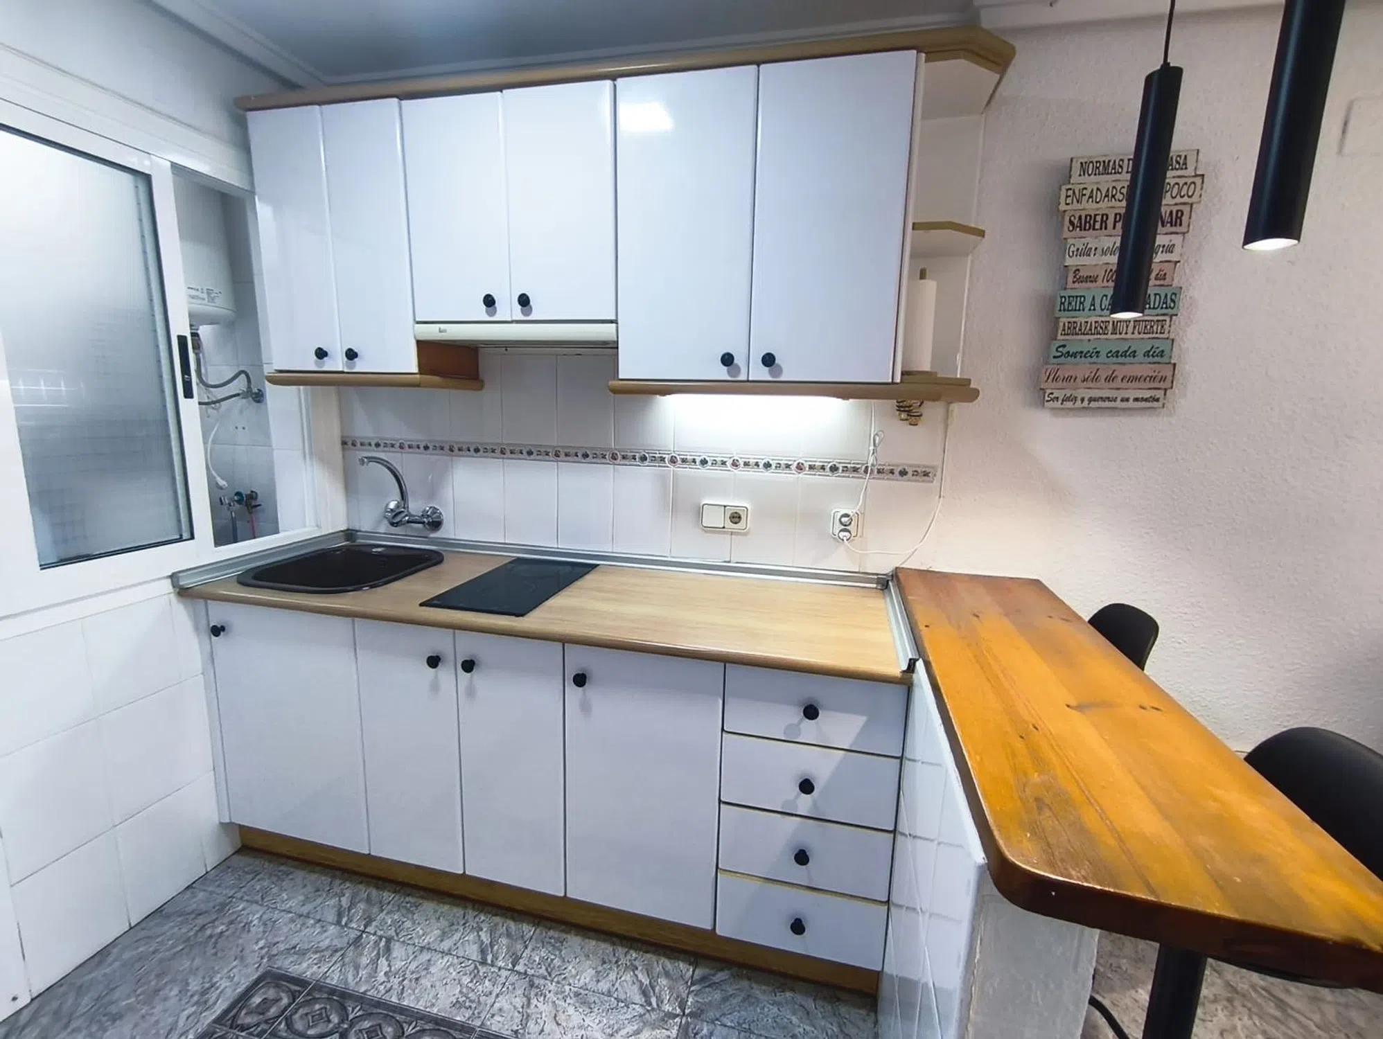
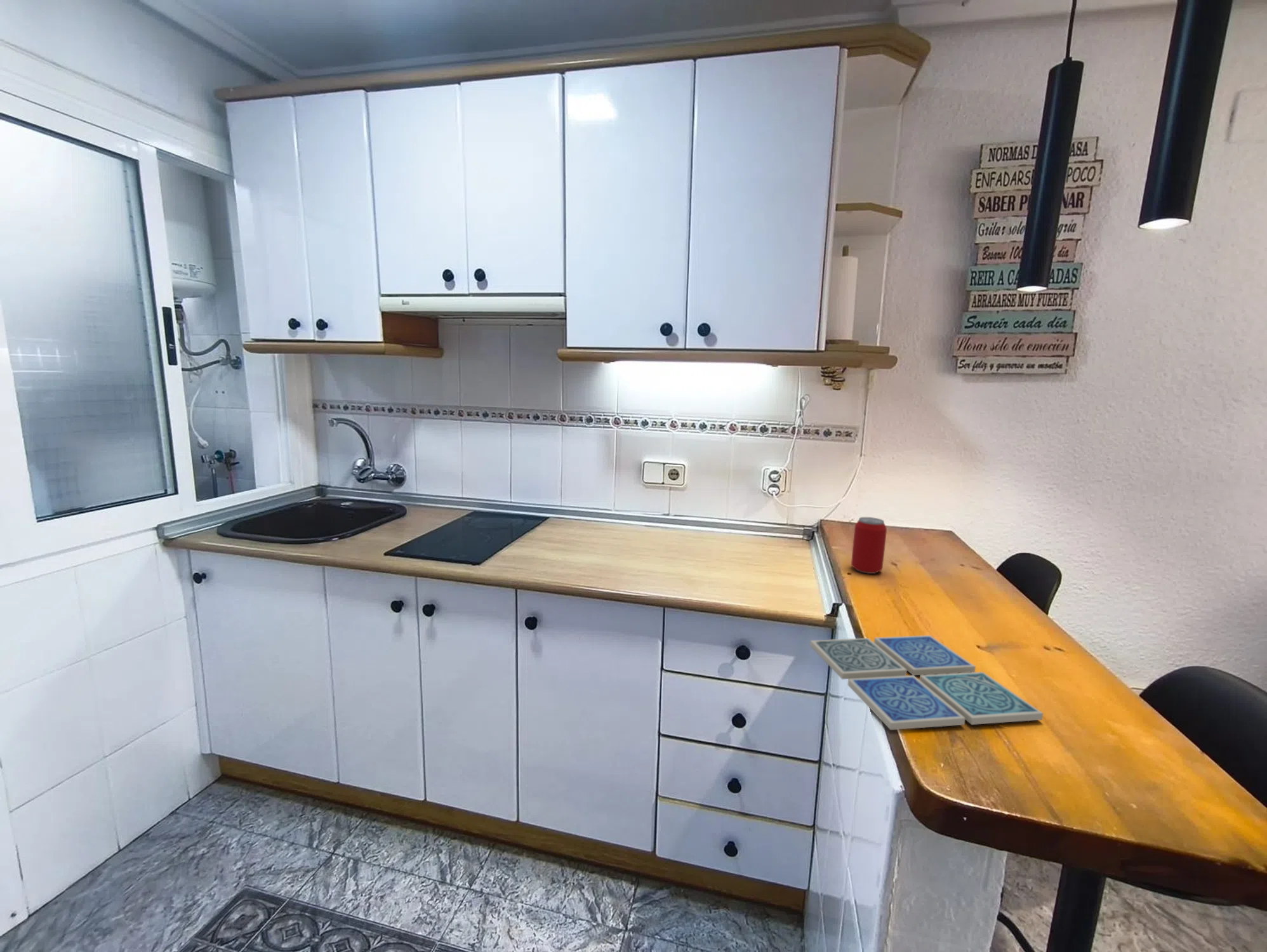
+ drink coaster [809,635,1044,731]
+ beverage can [851,517,887,574]
